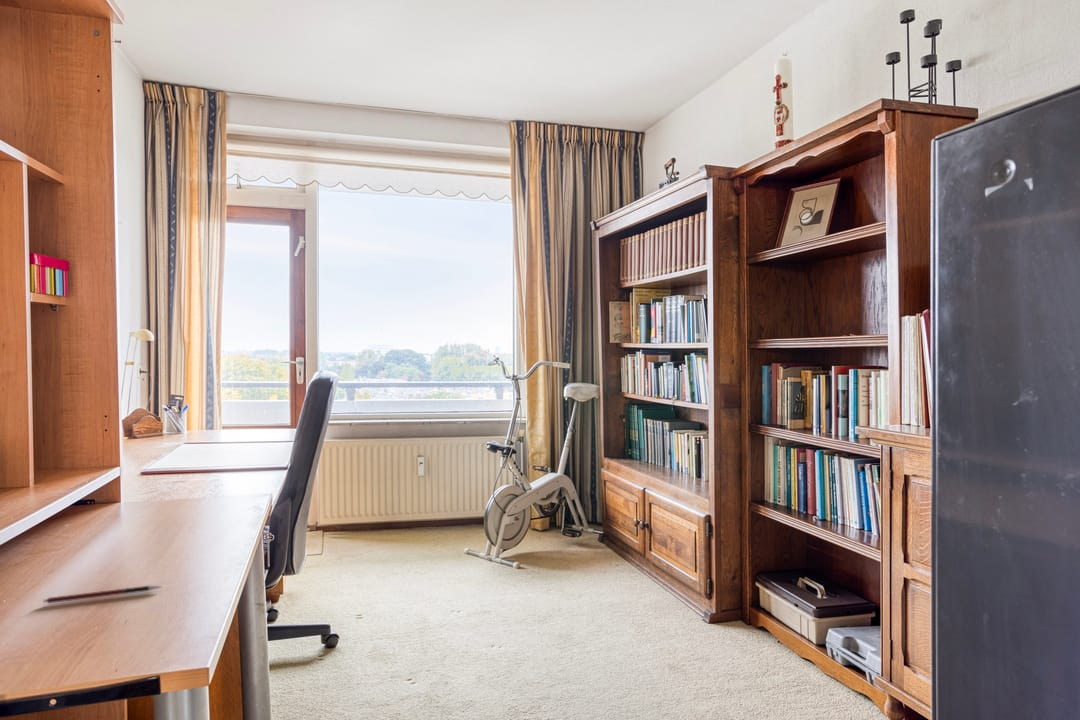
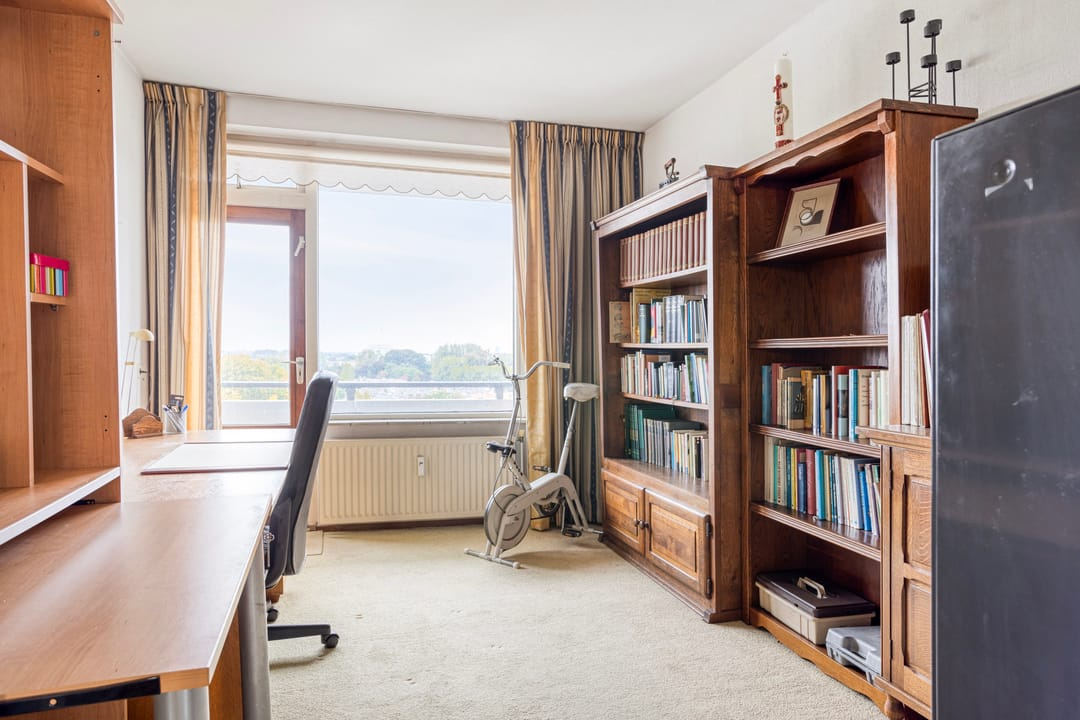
- pen [42,585,163,604]
